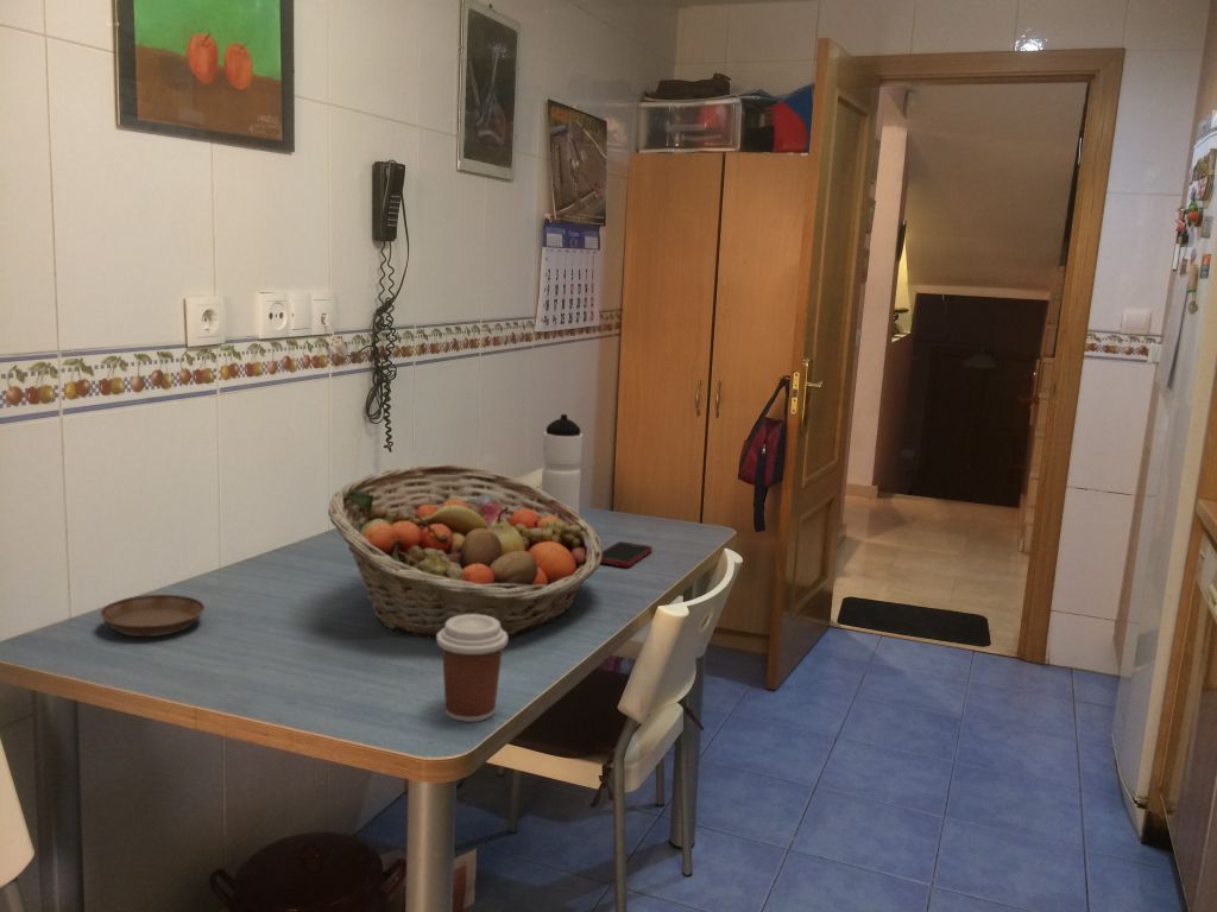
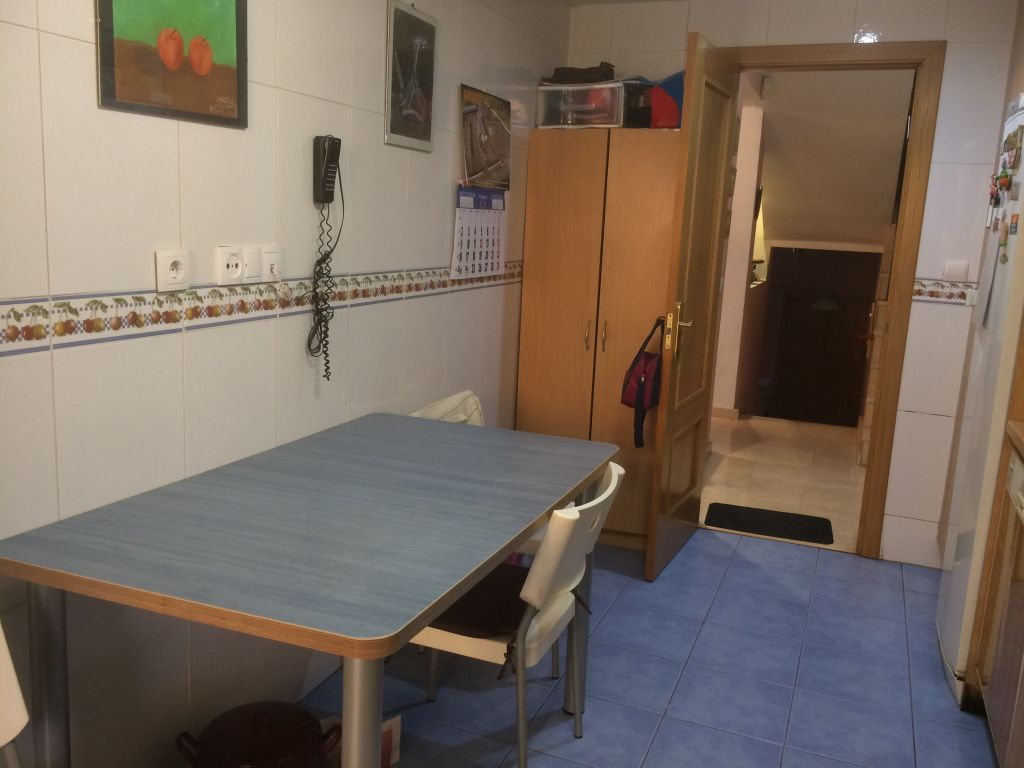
- water bottle [541,413,584,514]
- fruit basket [327,463,604,641]
- cell phone [600,540,654,568]
- coffee cup [436,614,509,723]
- saucer [99,594,206,638]
